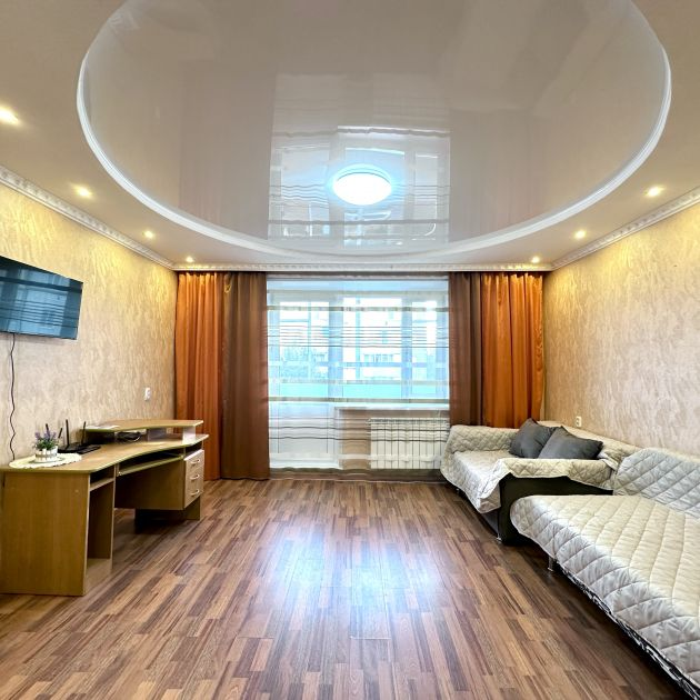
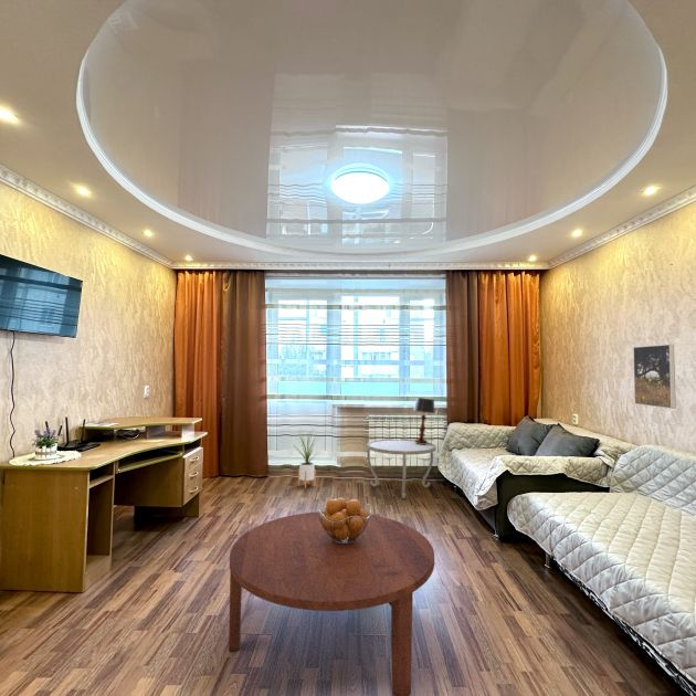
+ table lamp [412,397,436,444]
+ coffee table [228,510,435,696]
+ house plant [292,429,321,489]
+ fruit basket [317,497,372,544]
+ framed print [632,344,677,410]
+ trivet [366,439,437,499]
